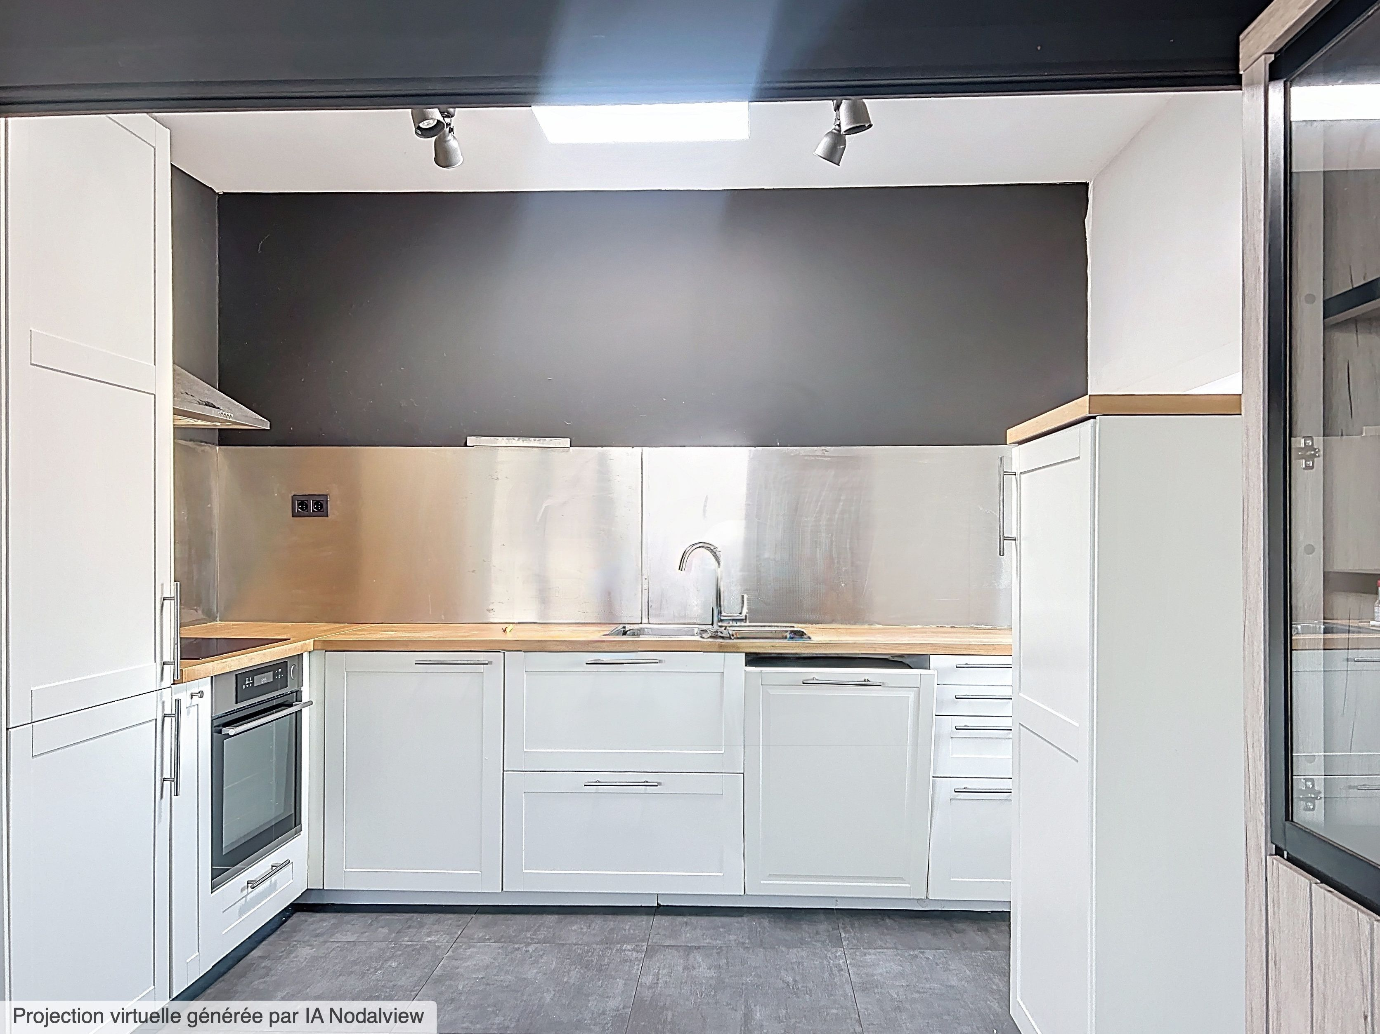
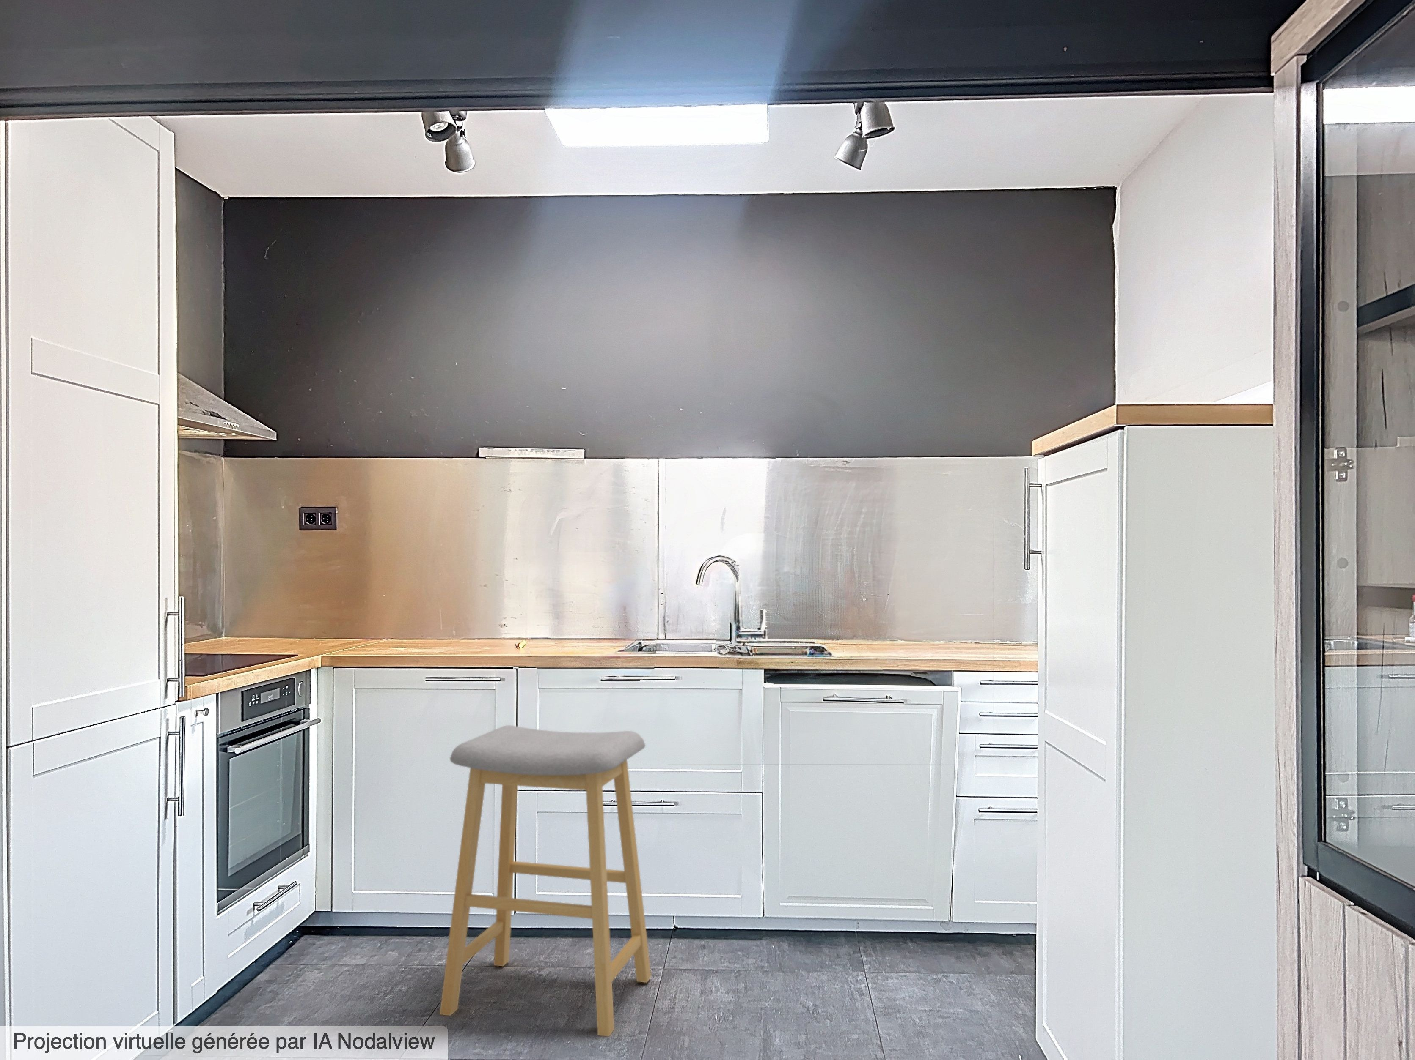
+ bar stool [439,725,652,1038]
